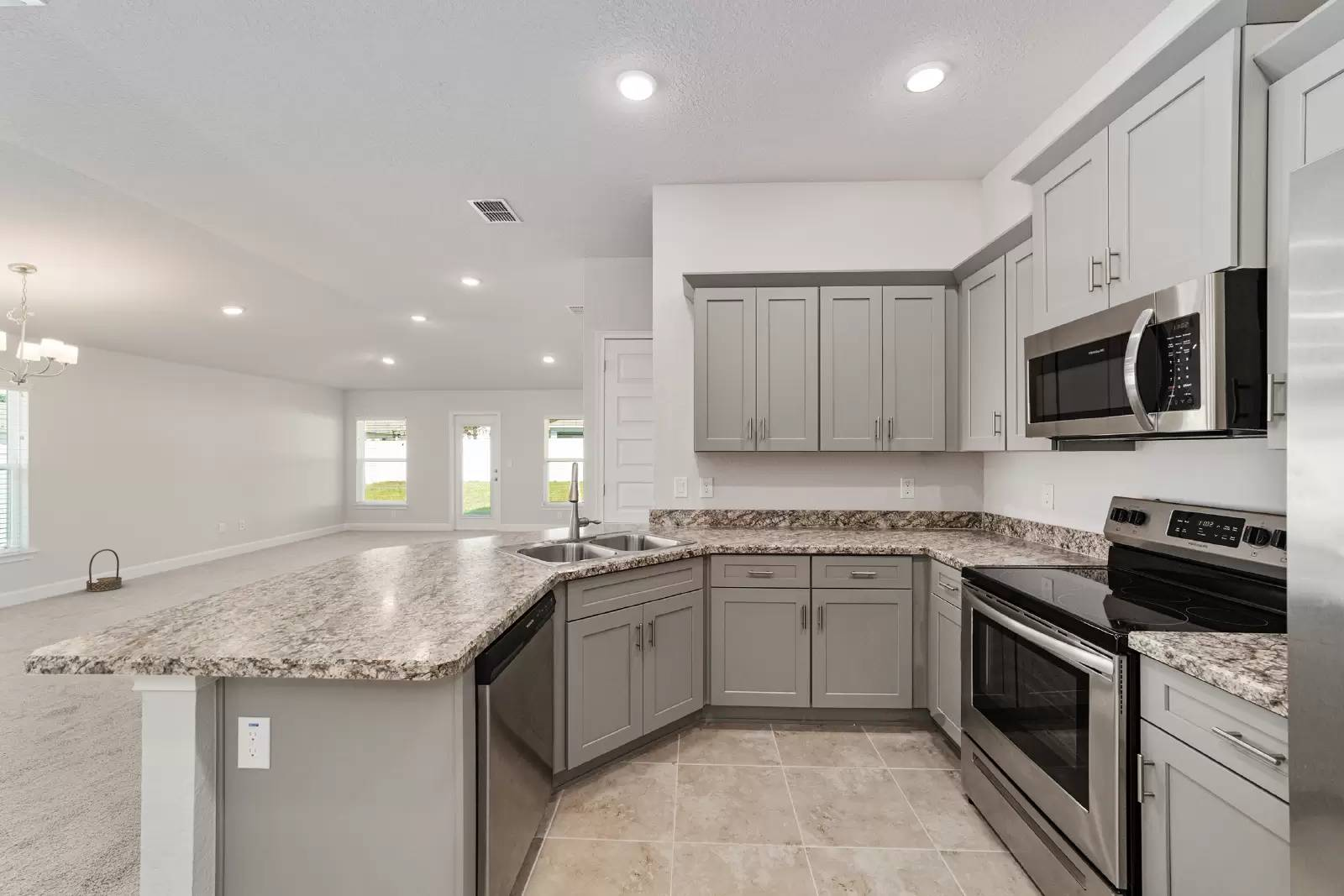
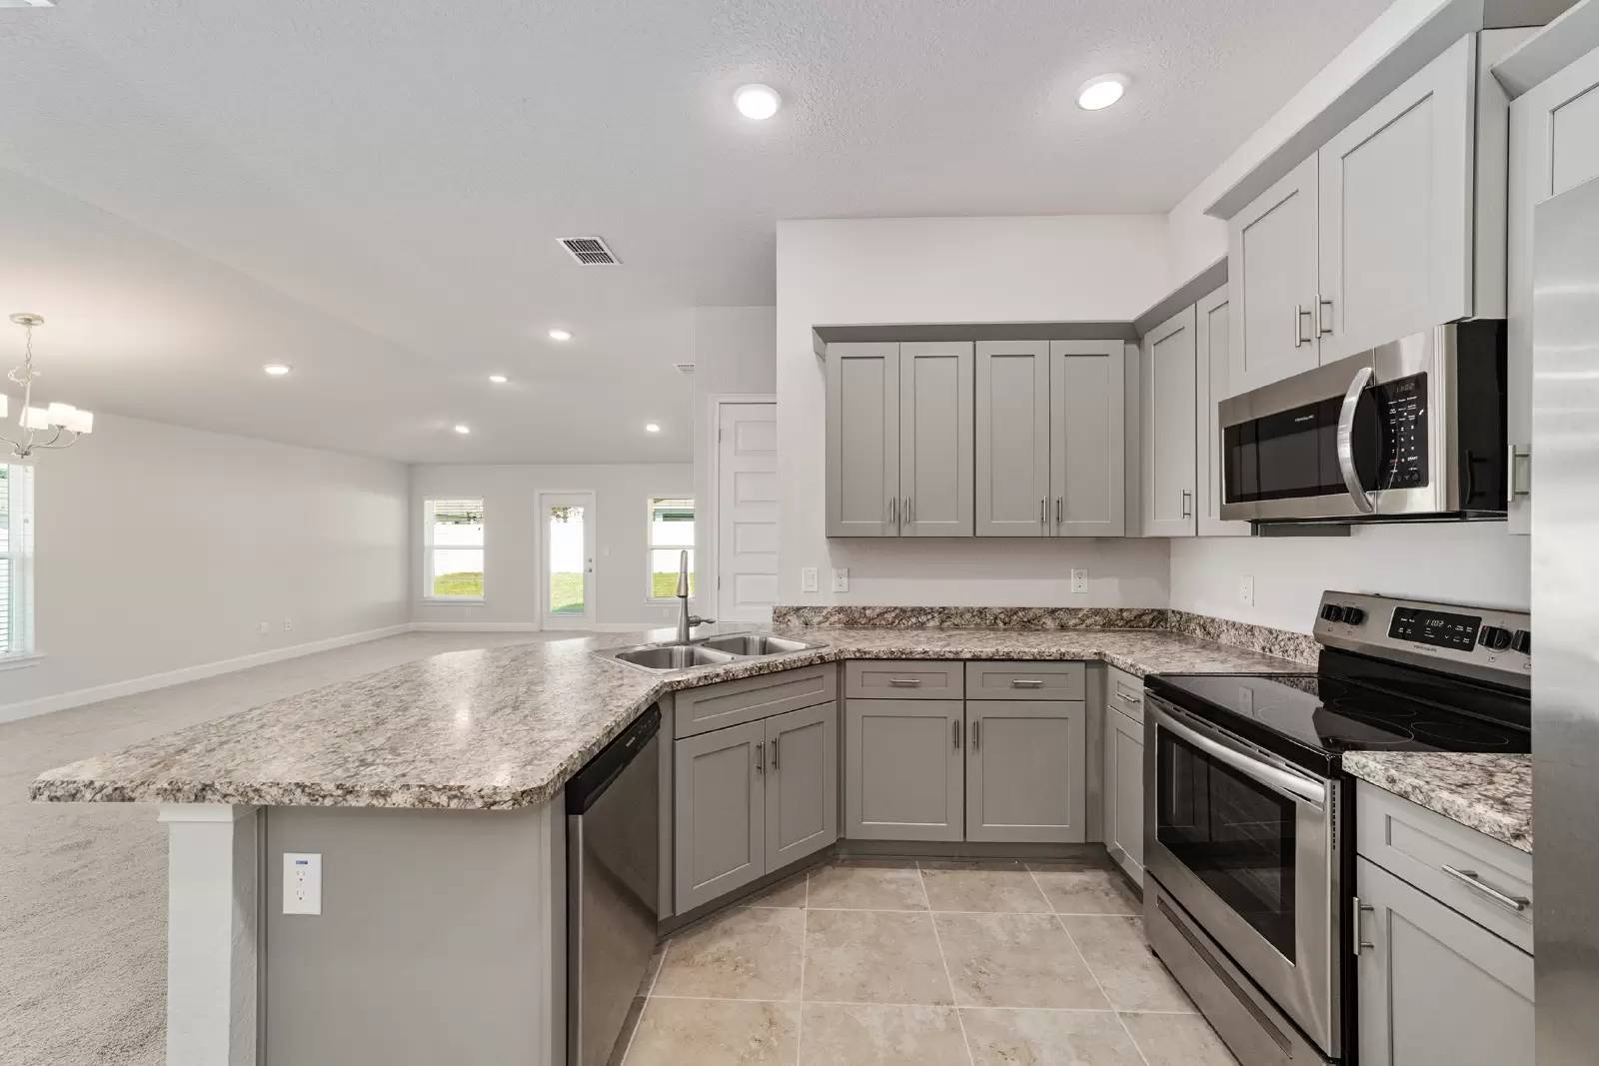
- basket [86,548,123,593]
